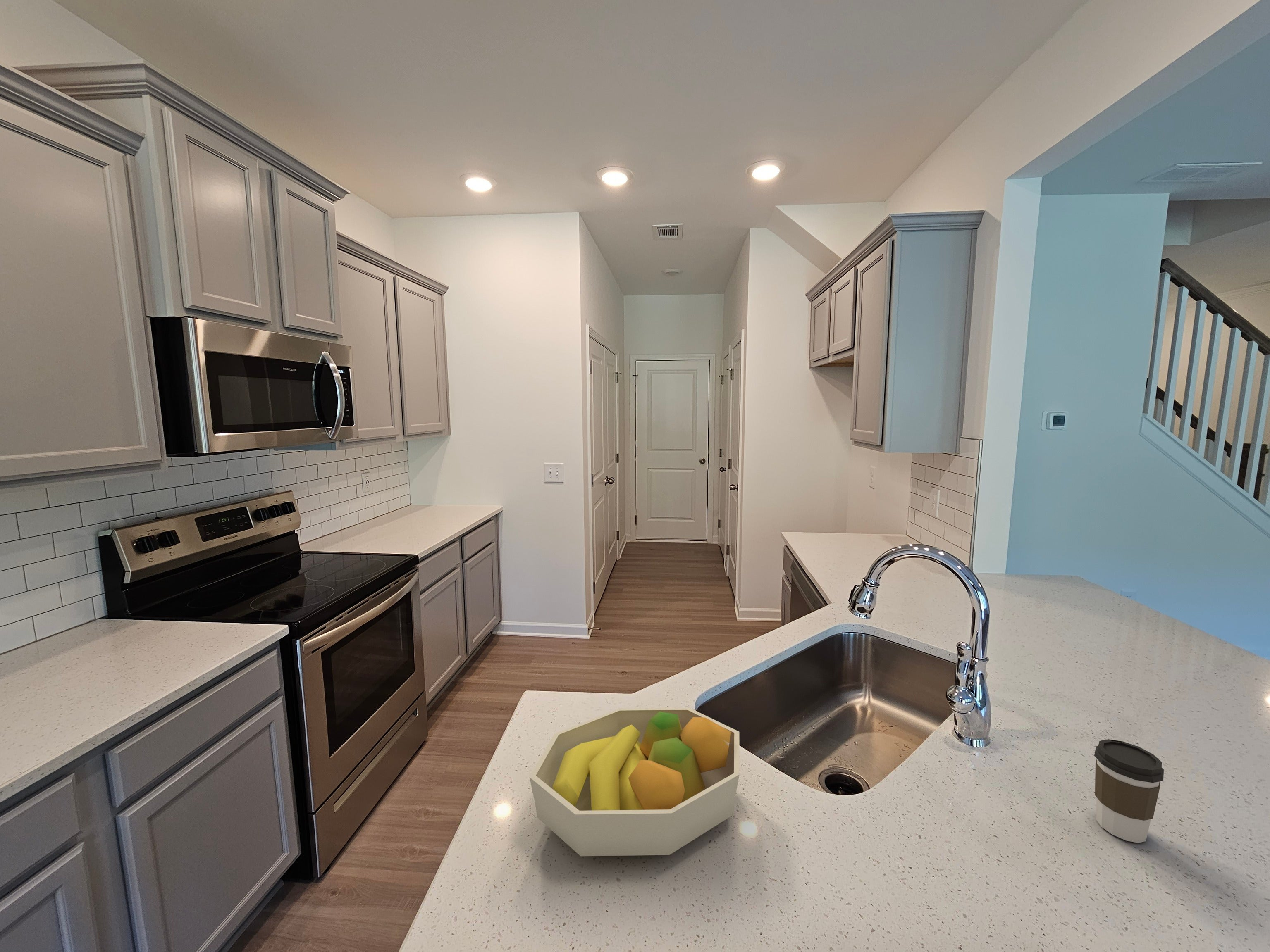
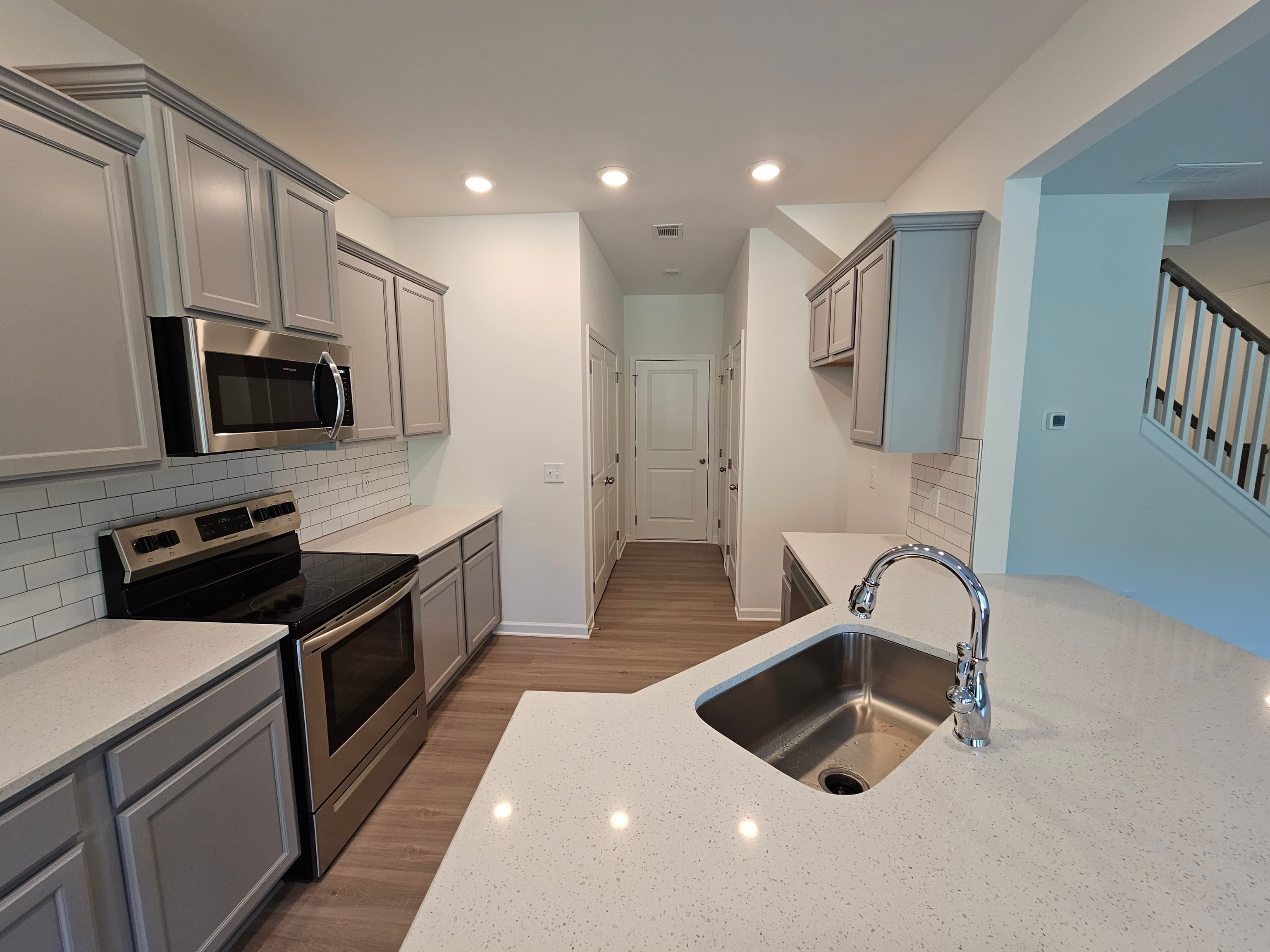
- fruit bowl [529,707,740,857]
- coffee cup [1094,739,1164,843]
